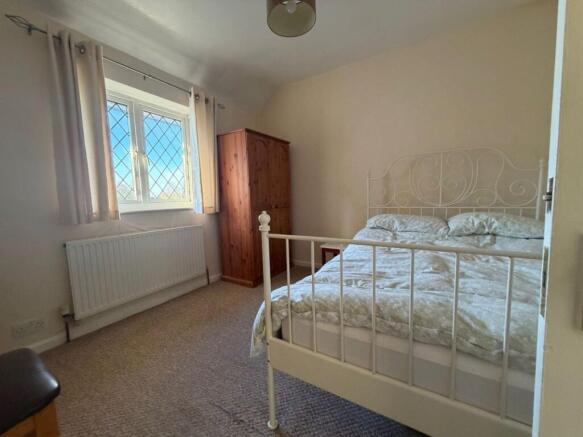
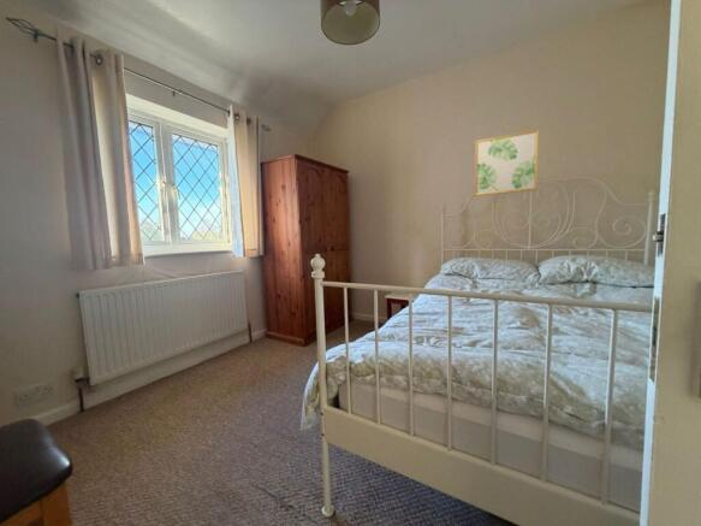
+ wall art [474,129,540,196]
